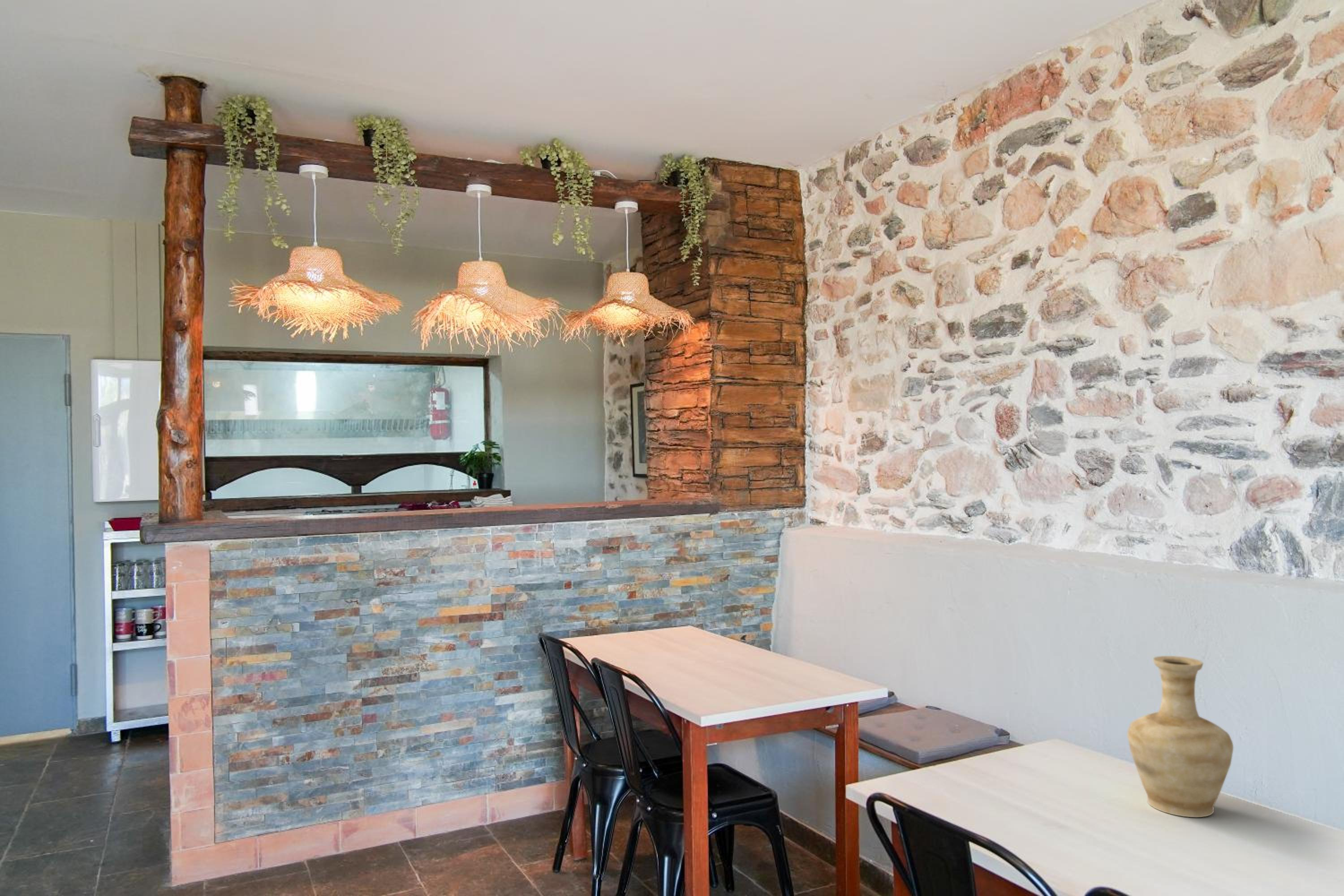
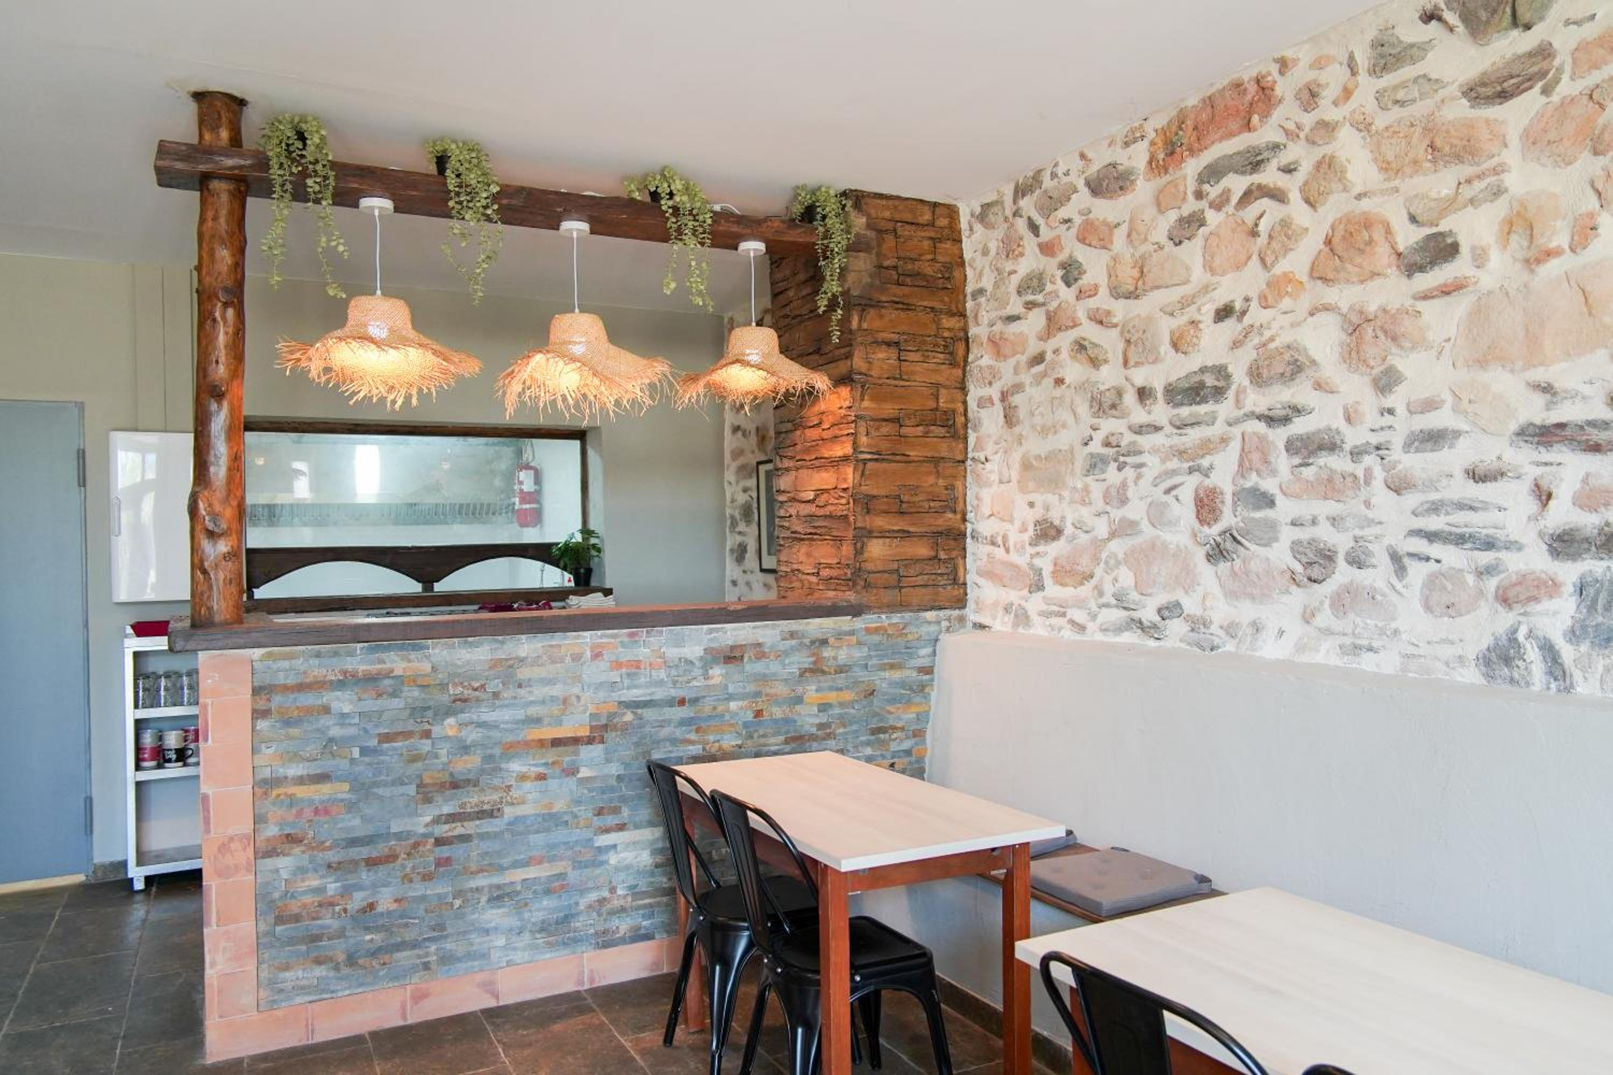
- vase [1127,655,1234,818]
